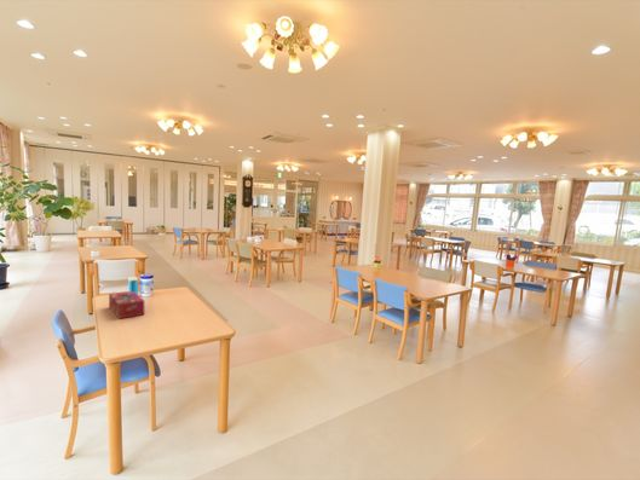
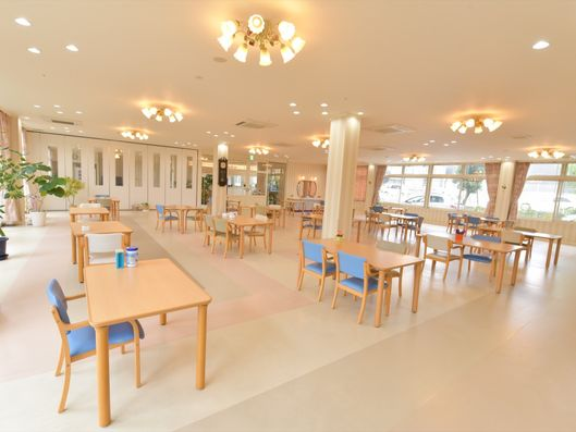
- tissue box [108,290,145,319]
